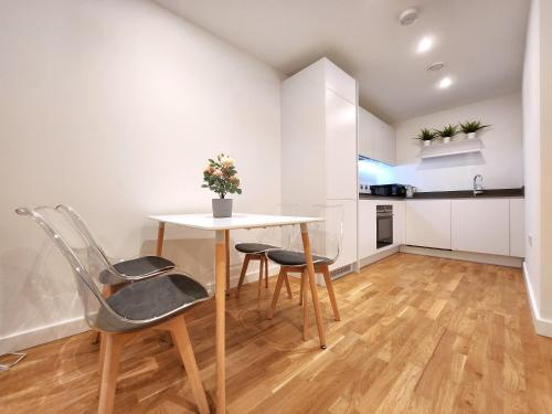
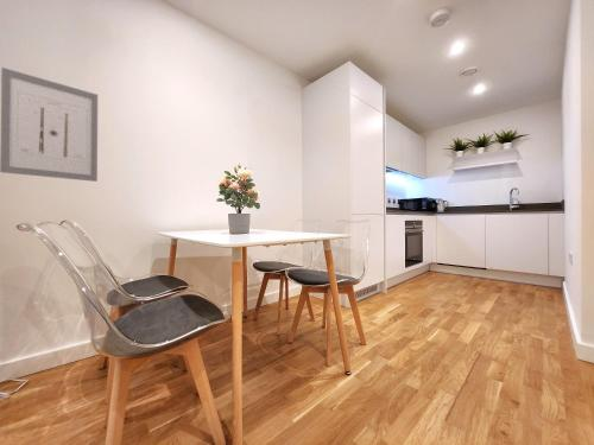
+ wall art [0,66,99,183]
